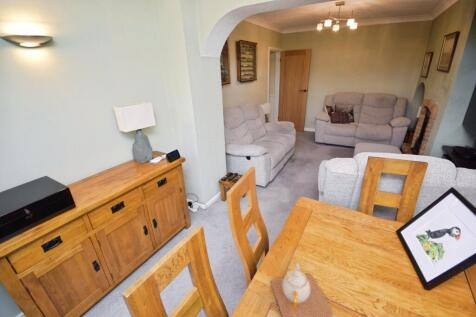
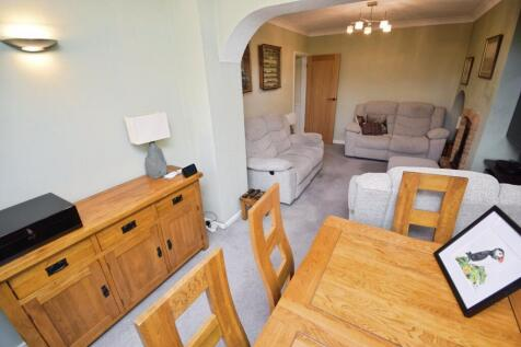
- teapot [270,261,334,317]
